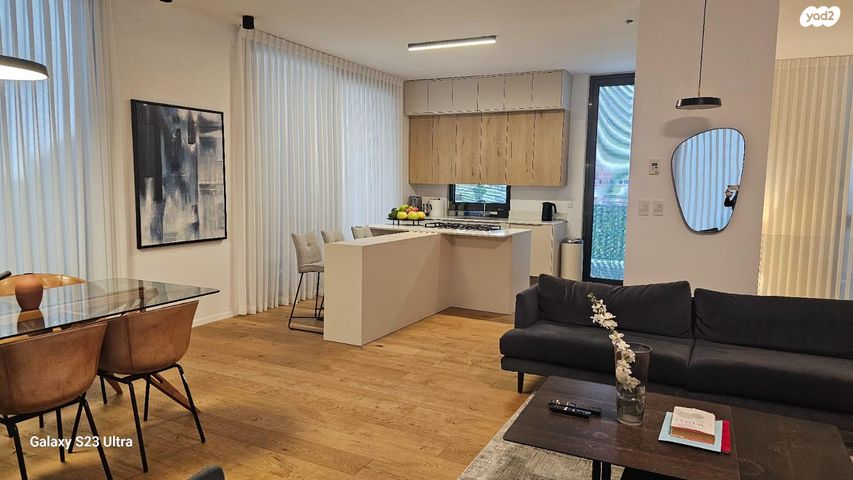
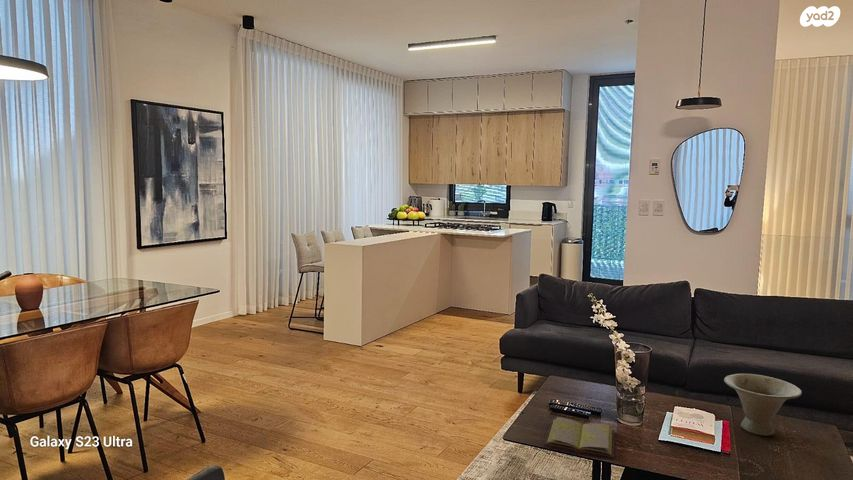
+ diary [543,416,616,460]
+ bowl [723,373,803,437]
